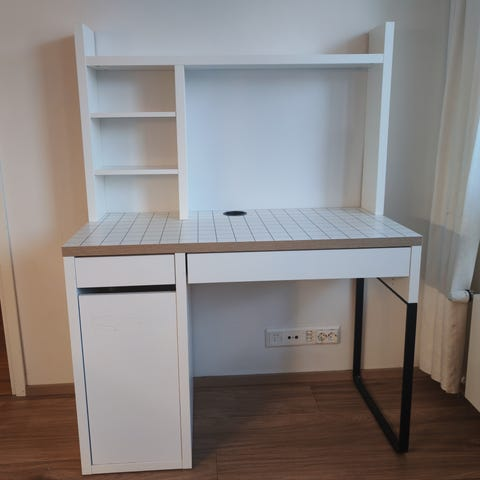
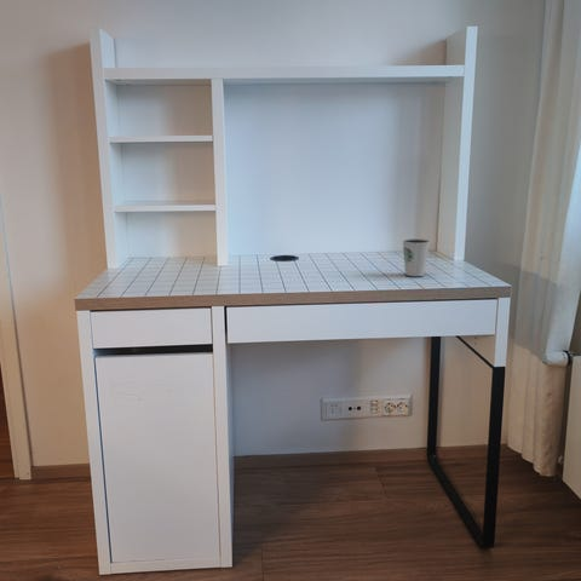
+ dixie cup [402,237,431,277]
